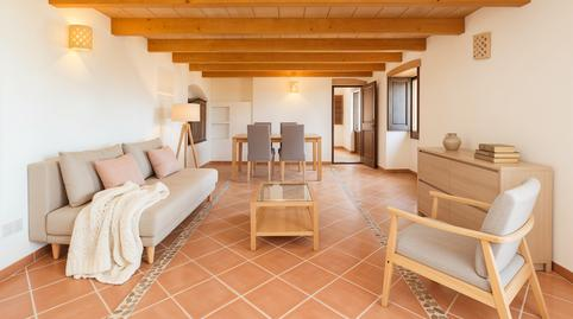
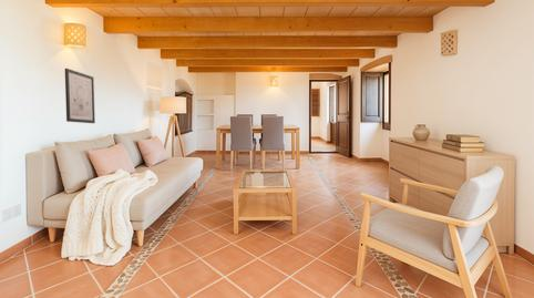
+ wall art [64,68,96,124]
